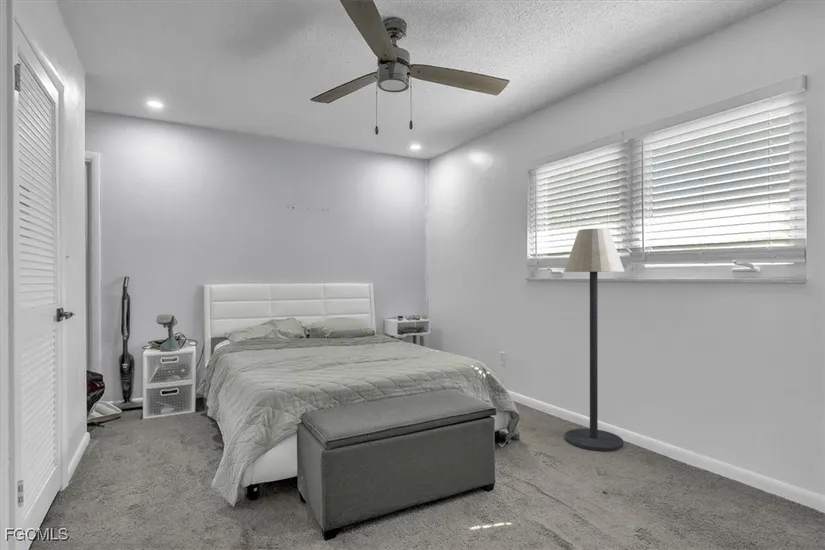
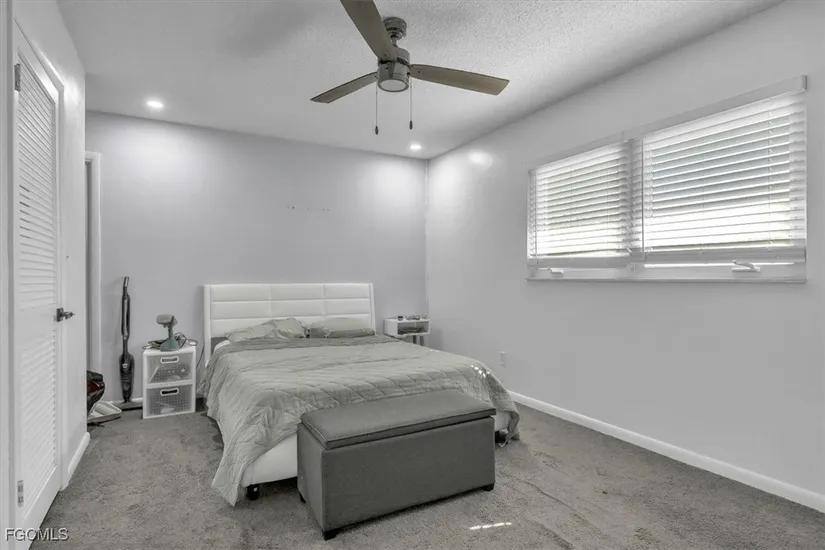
- floor lamp [563,228,625,452]
